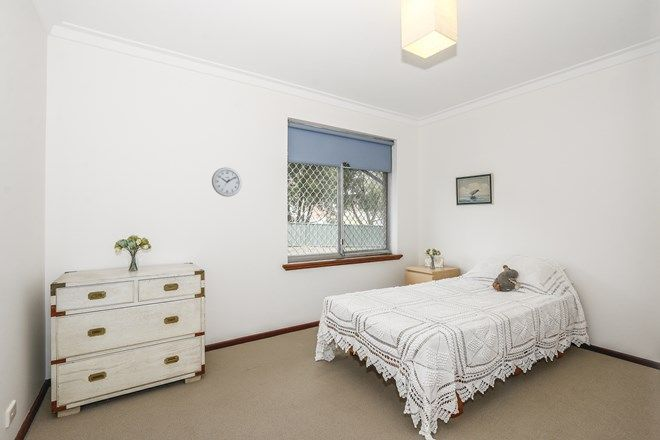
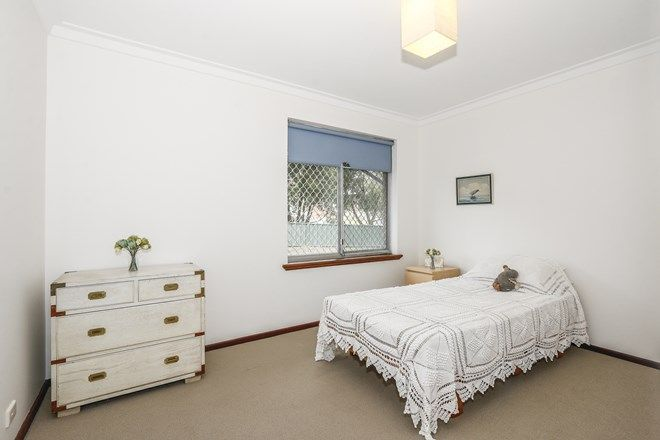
- wall clock [211,167,242,198]
